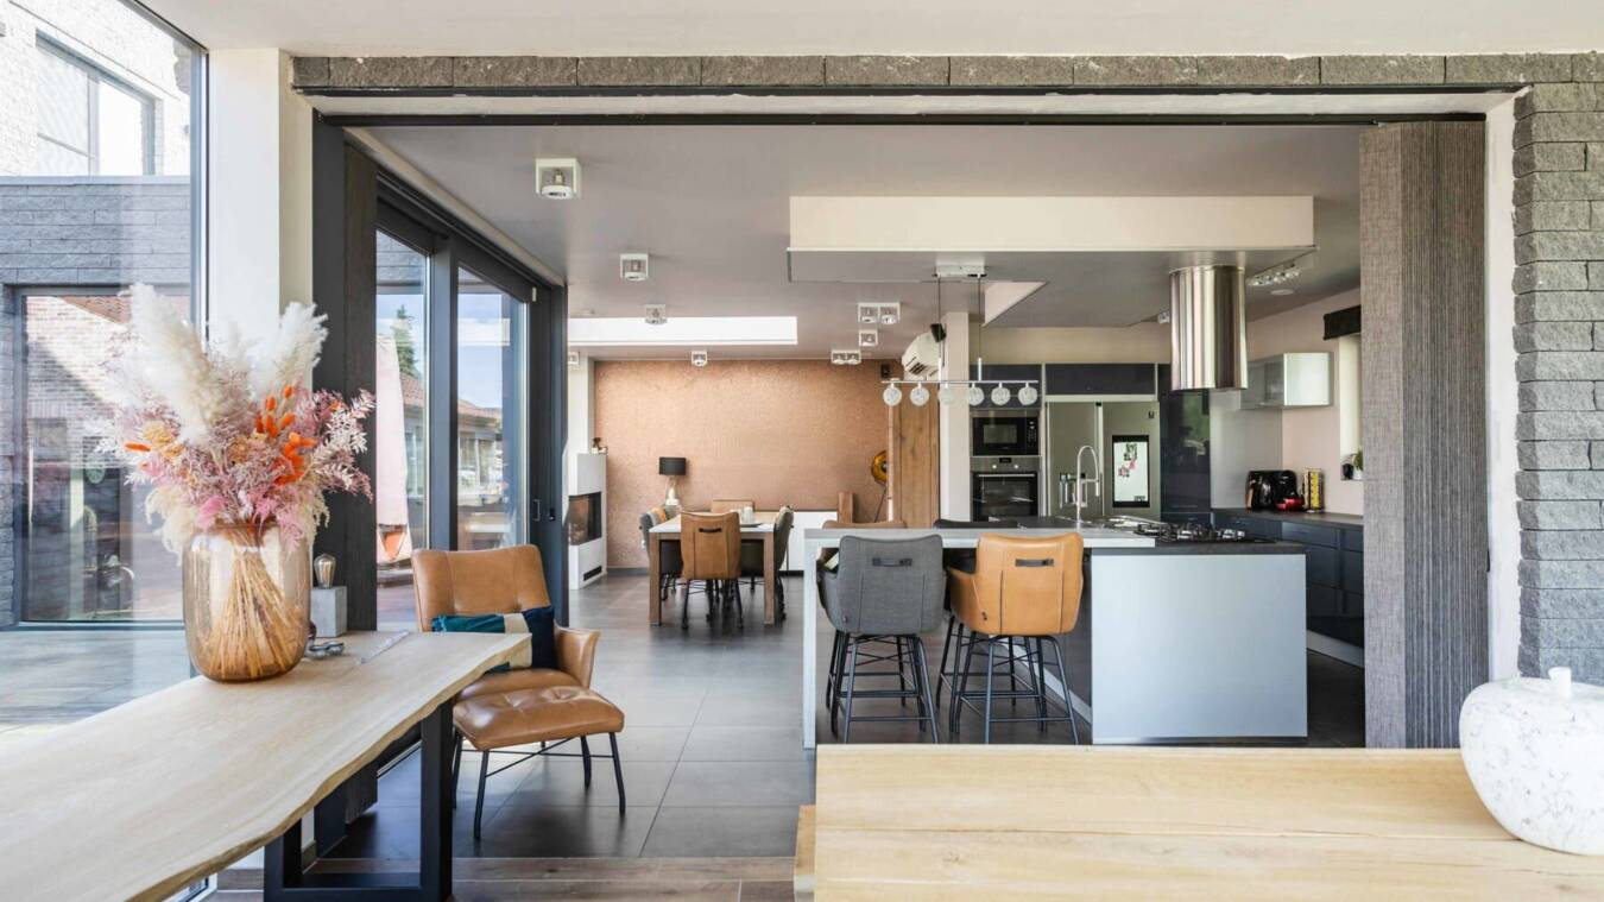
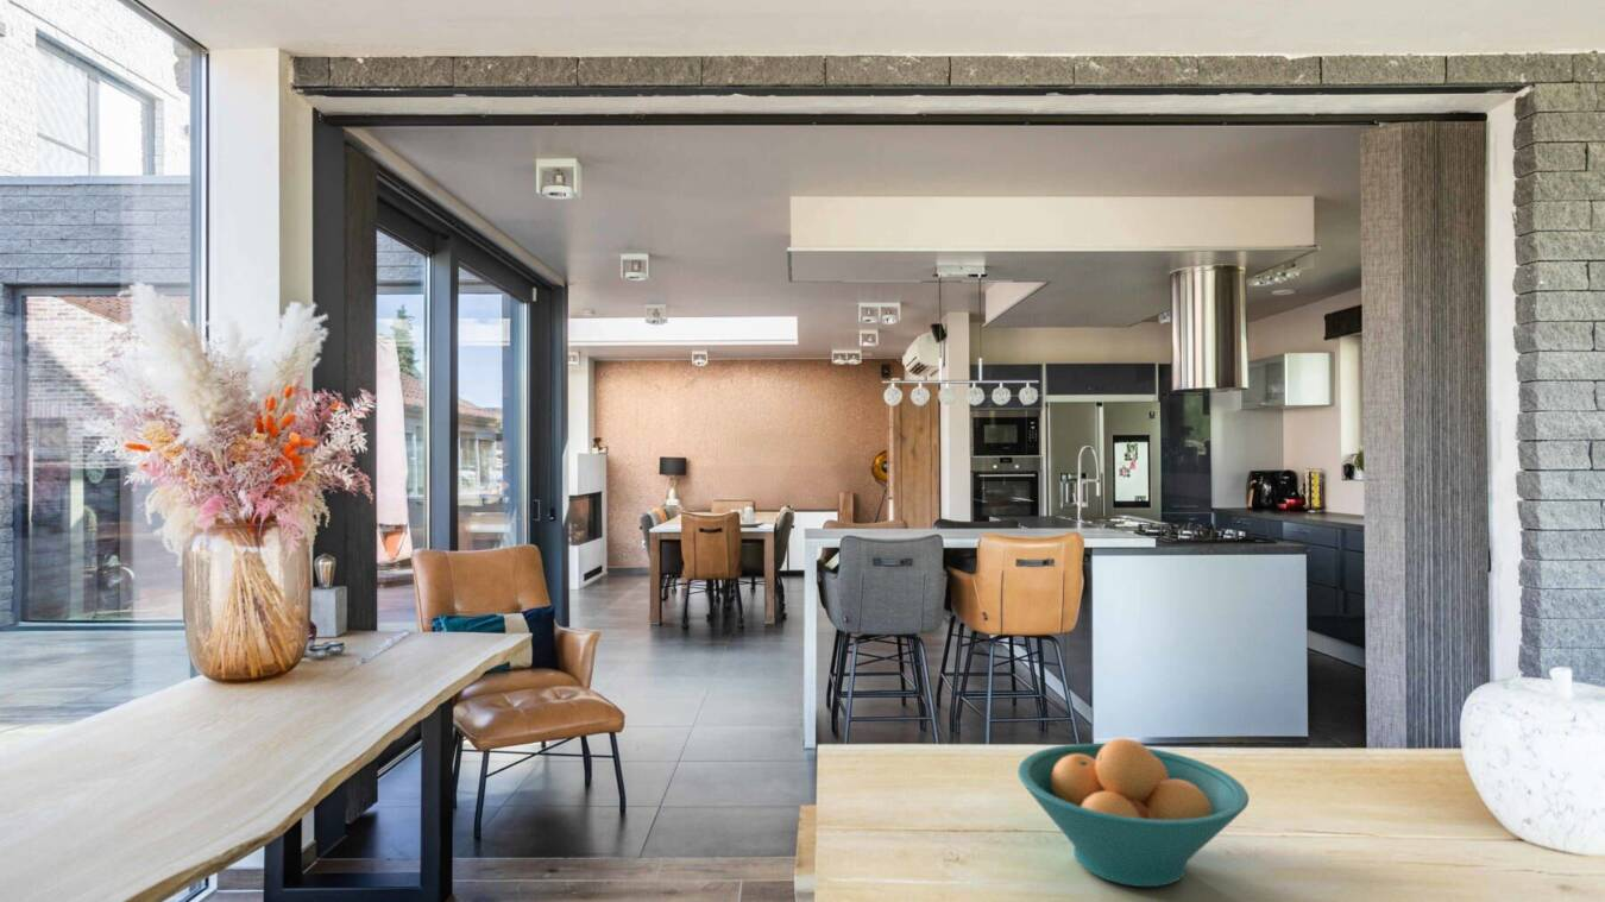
+ fruit bowl [1016,737,1250,888]
